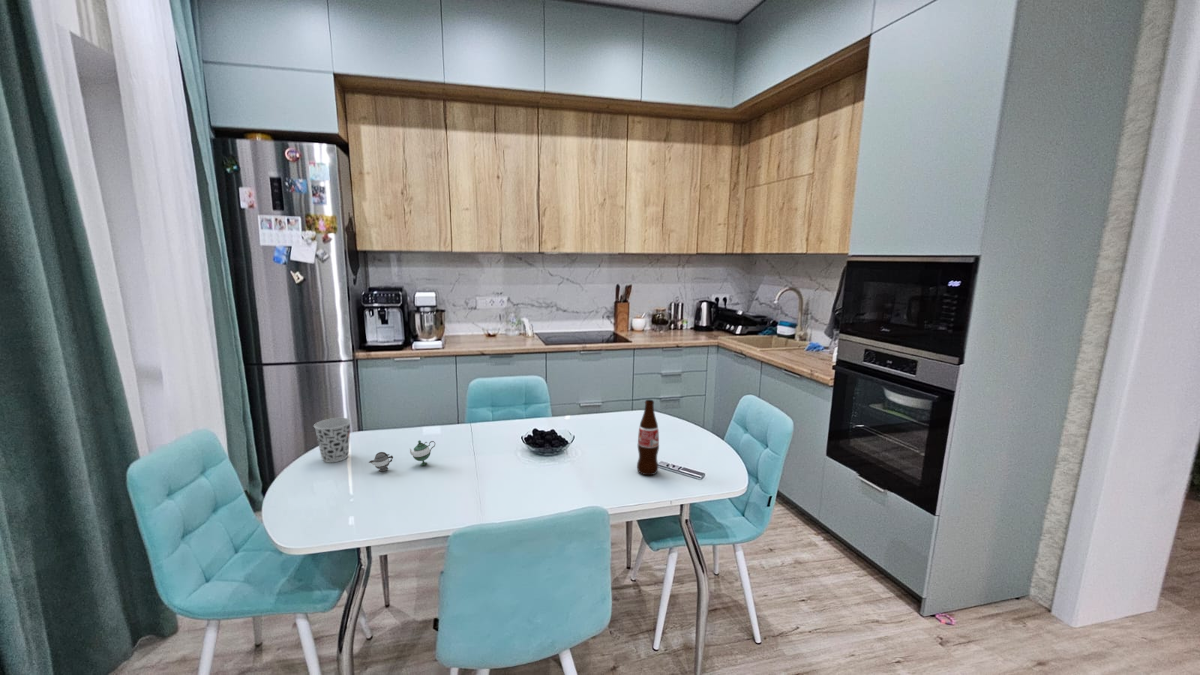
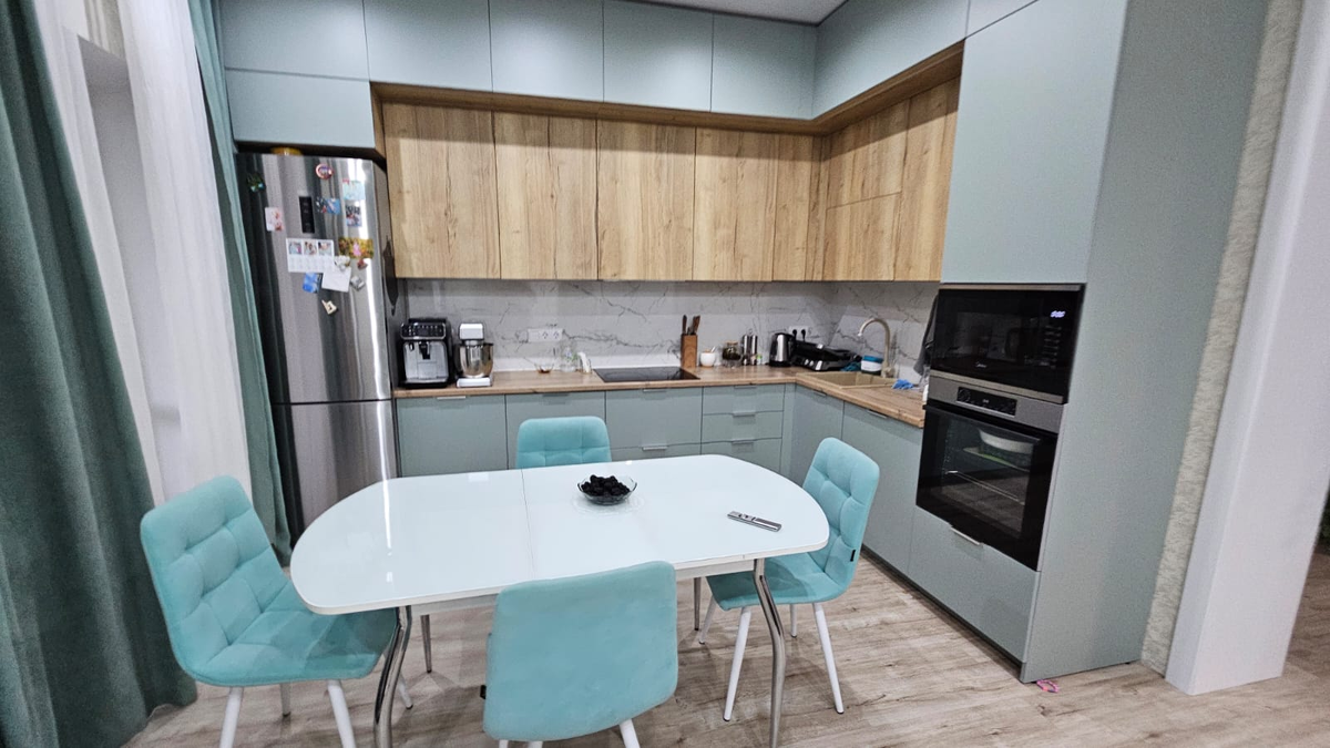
- cup [313,417,352,463]
- bottle [636,399,660,476]
- teapot [368,439,436,473]
